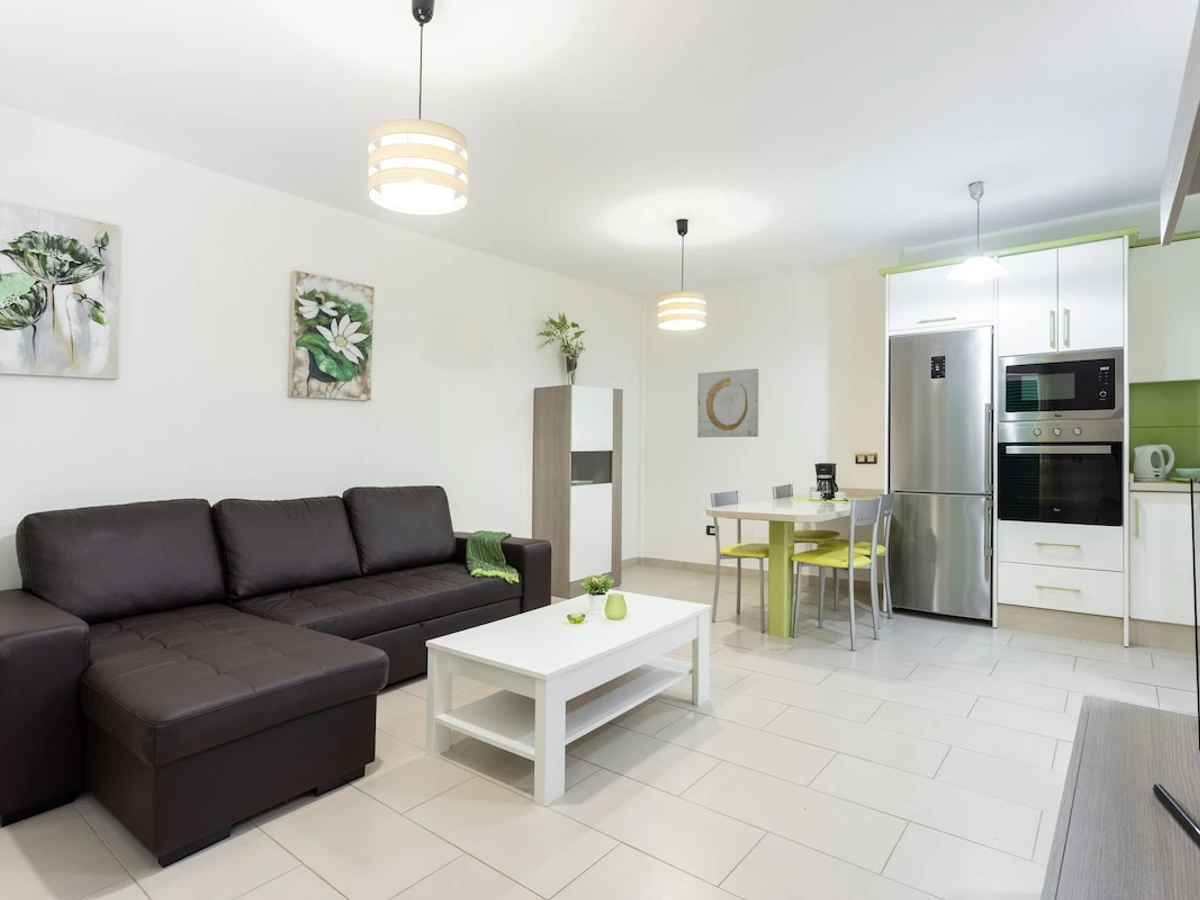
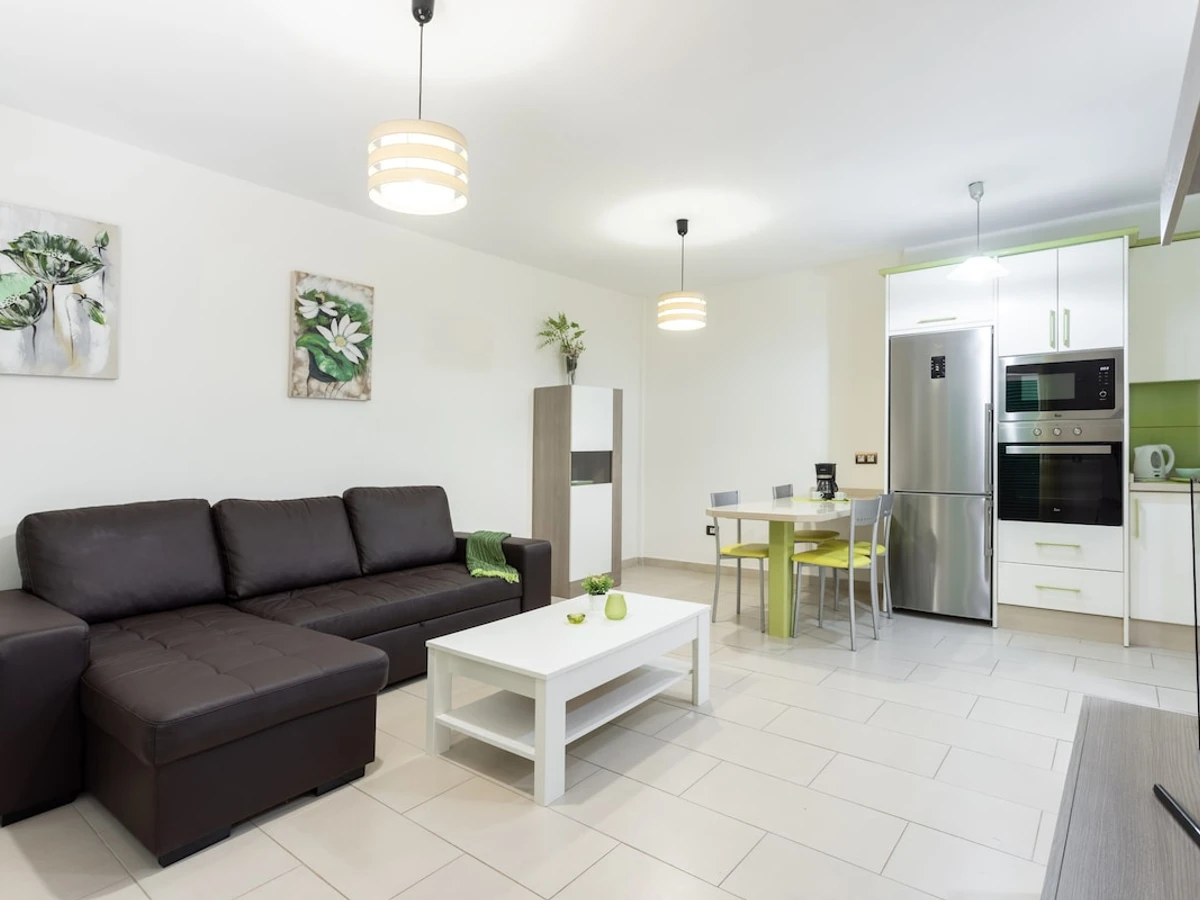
- wall art [697,368,760,438]
